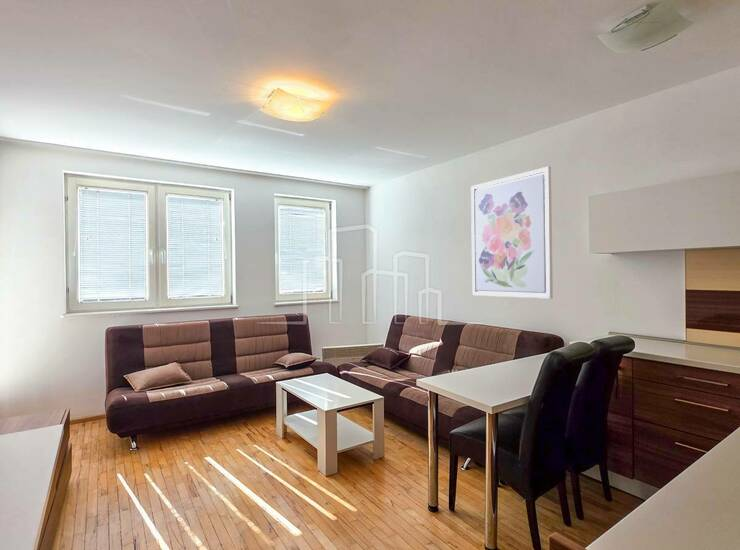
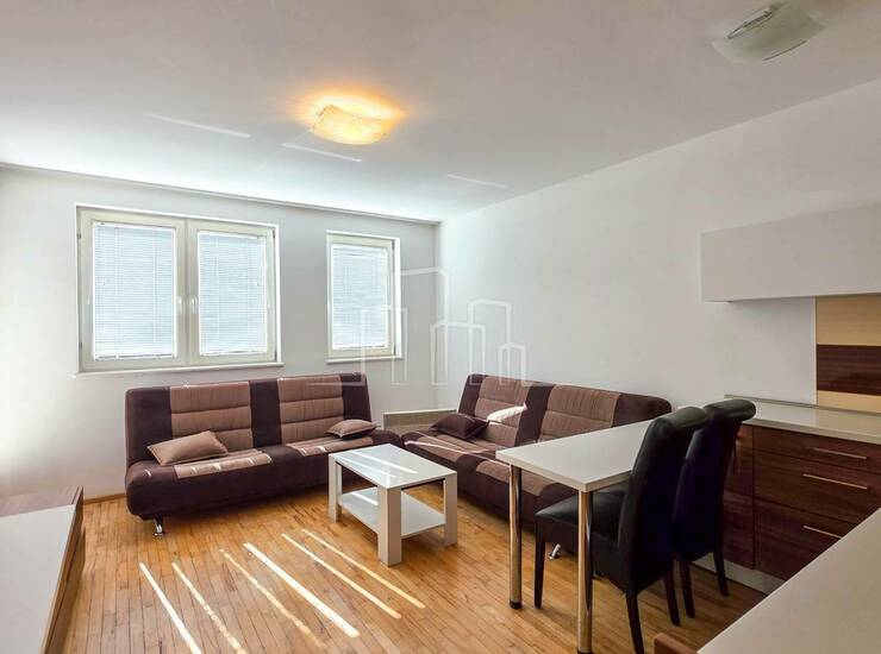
- wall art [470,165,554,300]
